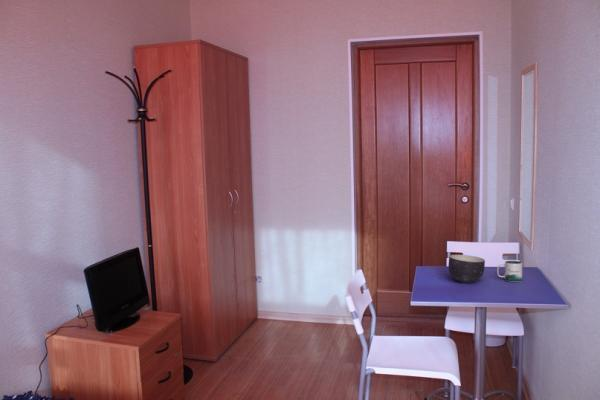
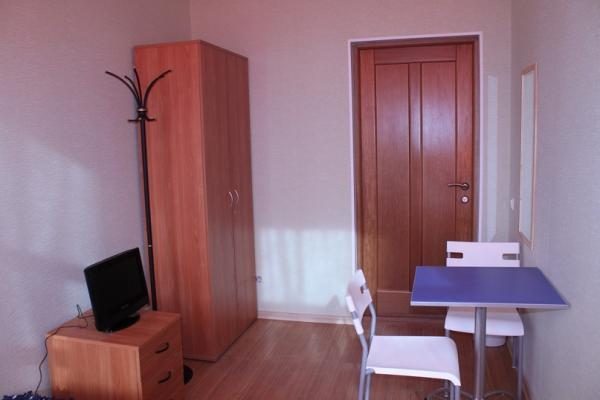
- bowl [447,254,486,284]
- mug [496,260,523,283]
